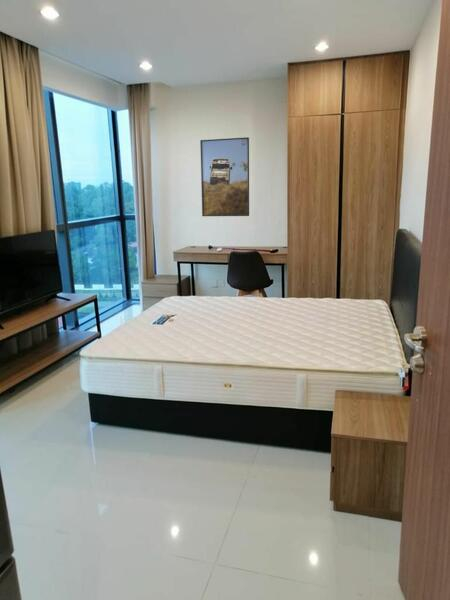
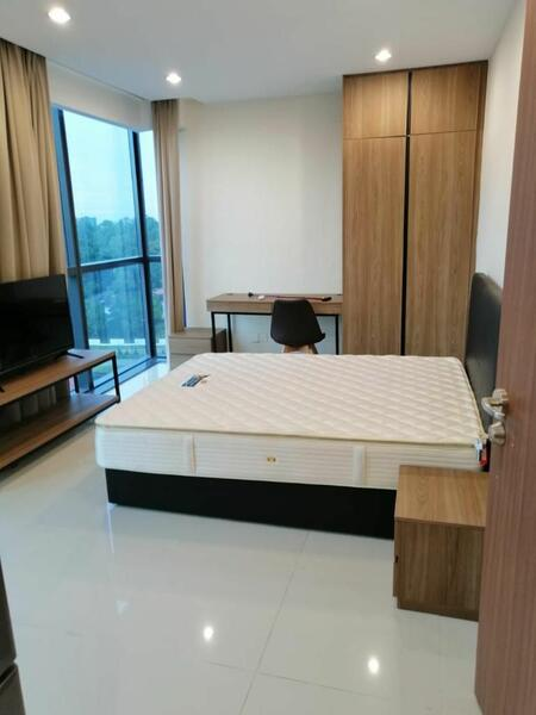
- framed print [199,136,250,217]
